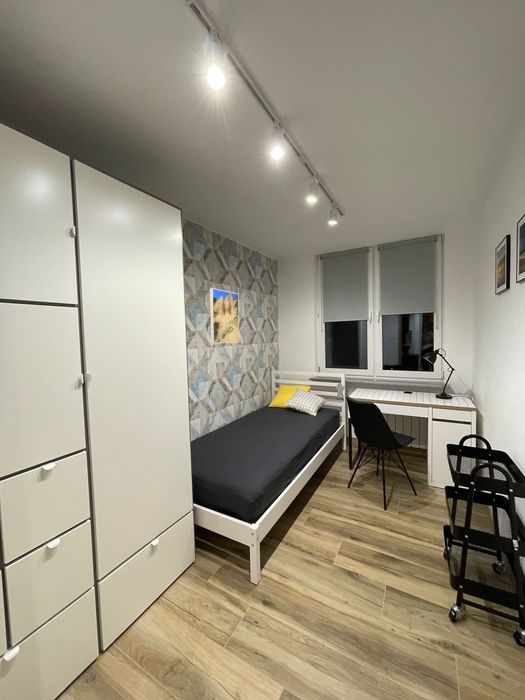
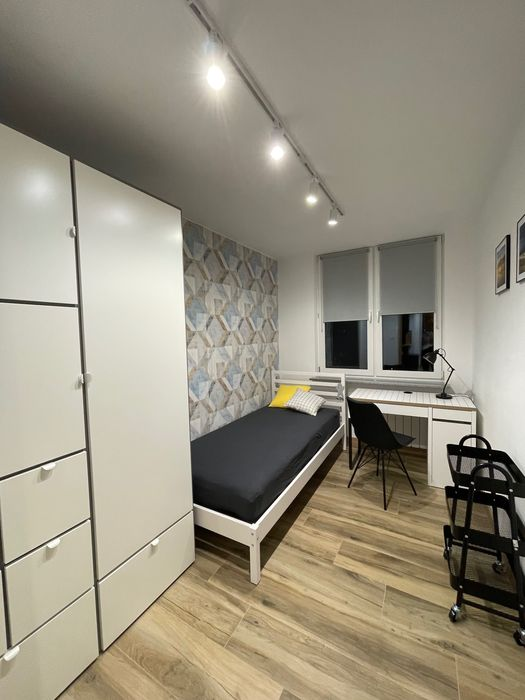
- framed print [209,287,240,344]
